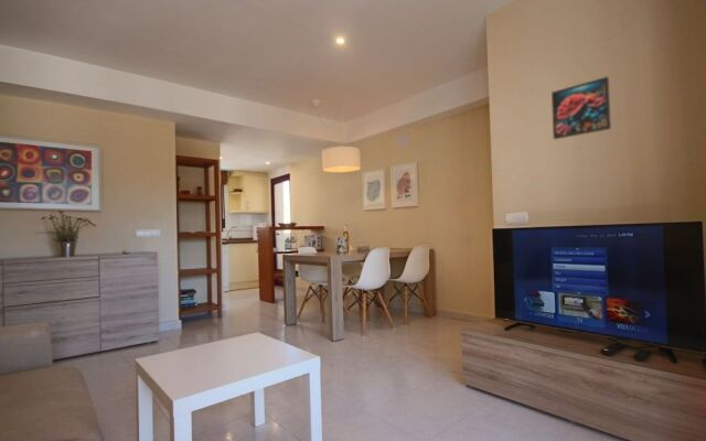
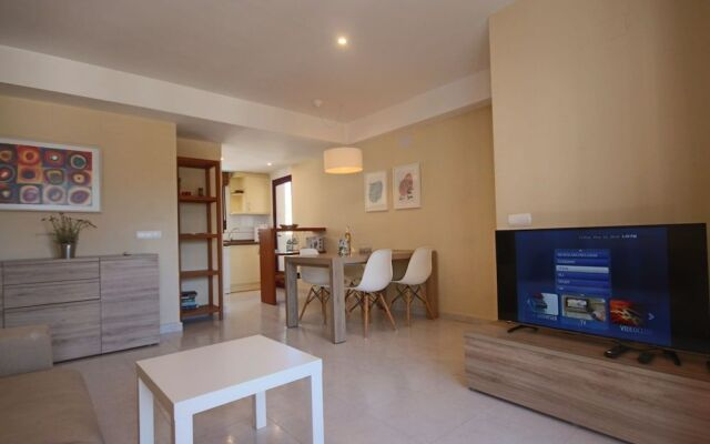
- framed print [550,76,612,140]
